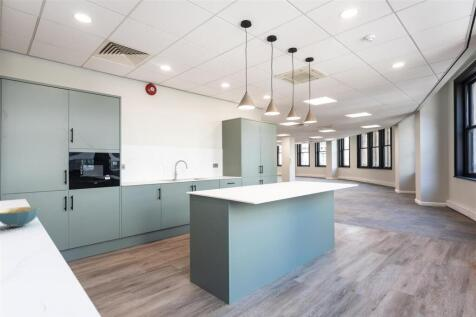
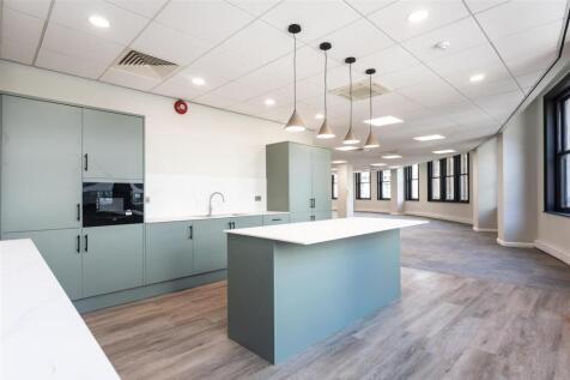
- cereal bowl [0,206,41,228]
